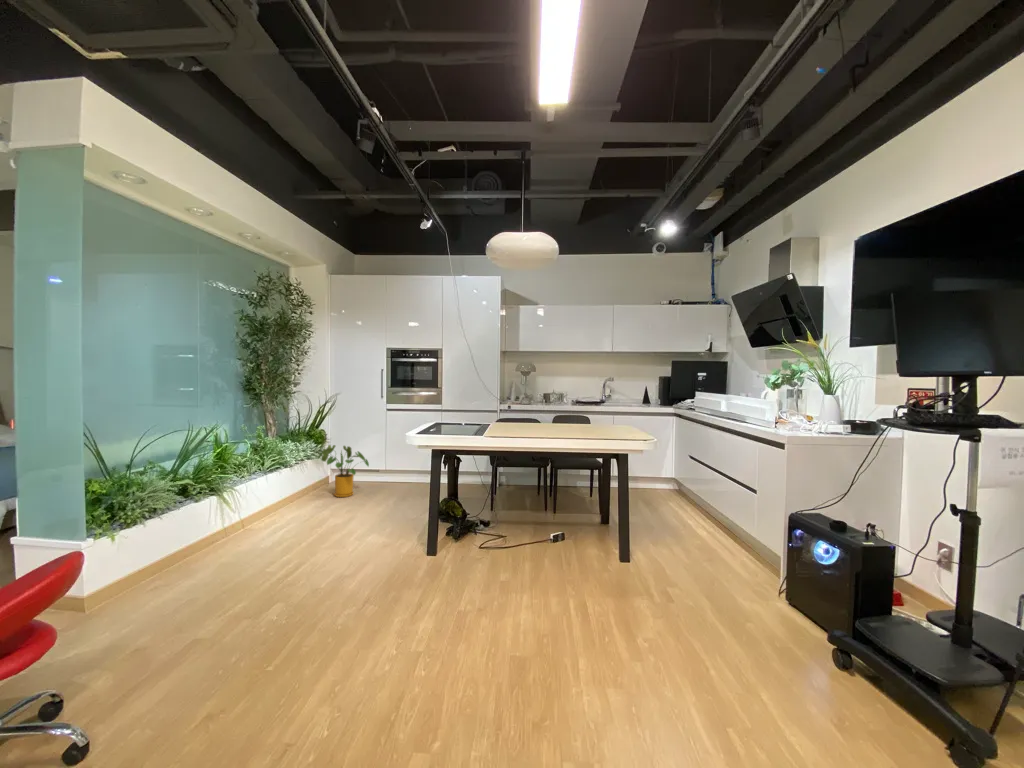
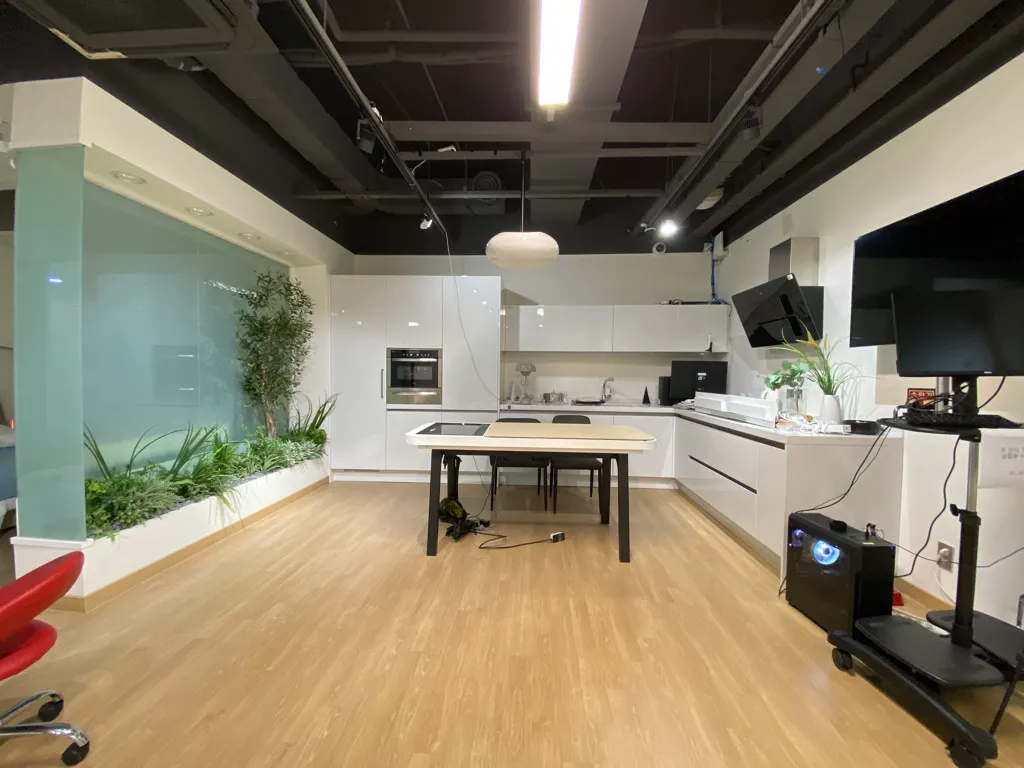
- house plant [317,444,370,498]
